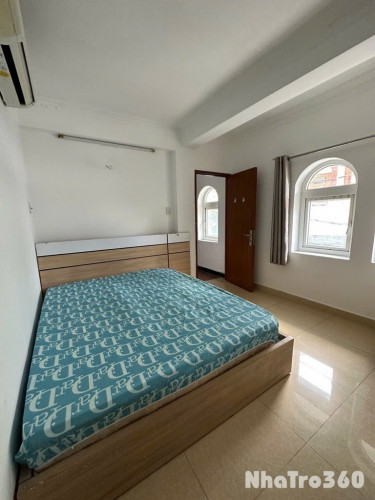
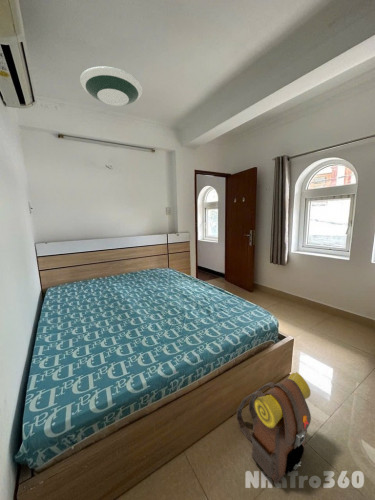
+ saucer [79,65,143,107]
+ backpack [236,371,312,485]
